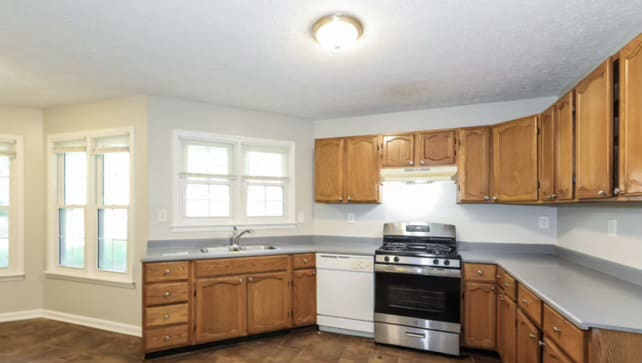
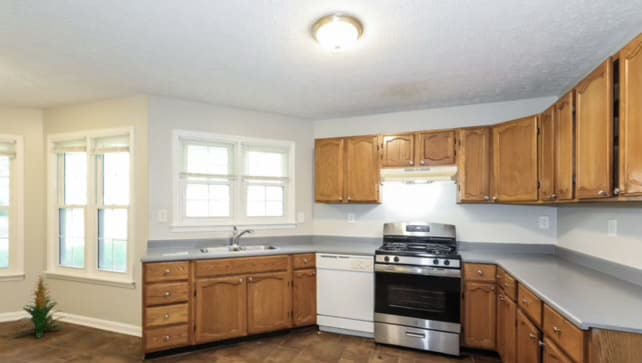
+ indoor plant [13,275,65,339]
